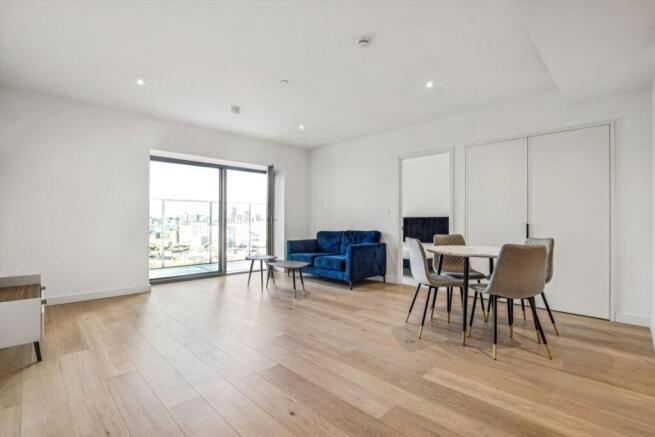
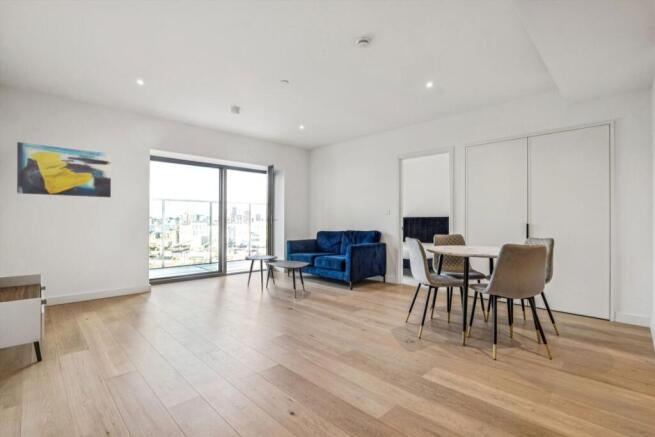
+ wall art [16,141,112,198]
